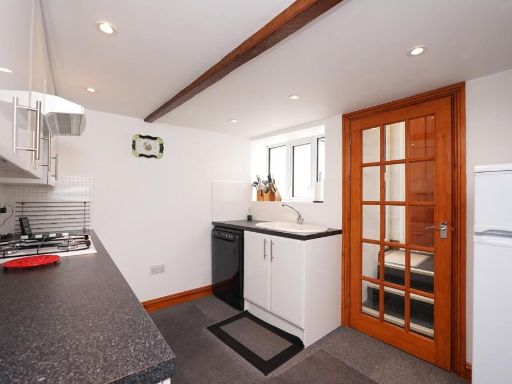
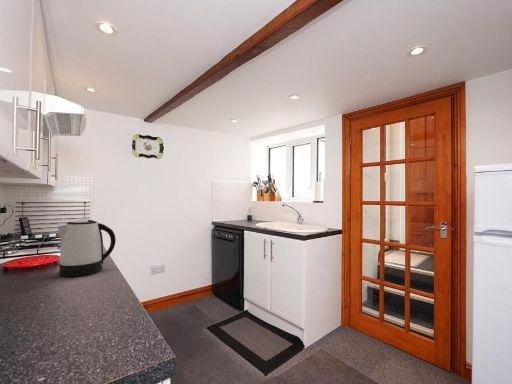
+ kettle [57,219,117,278]
